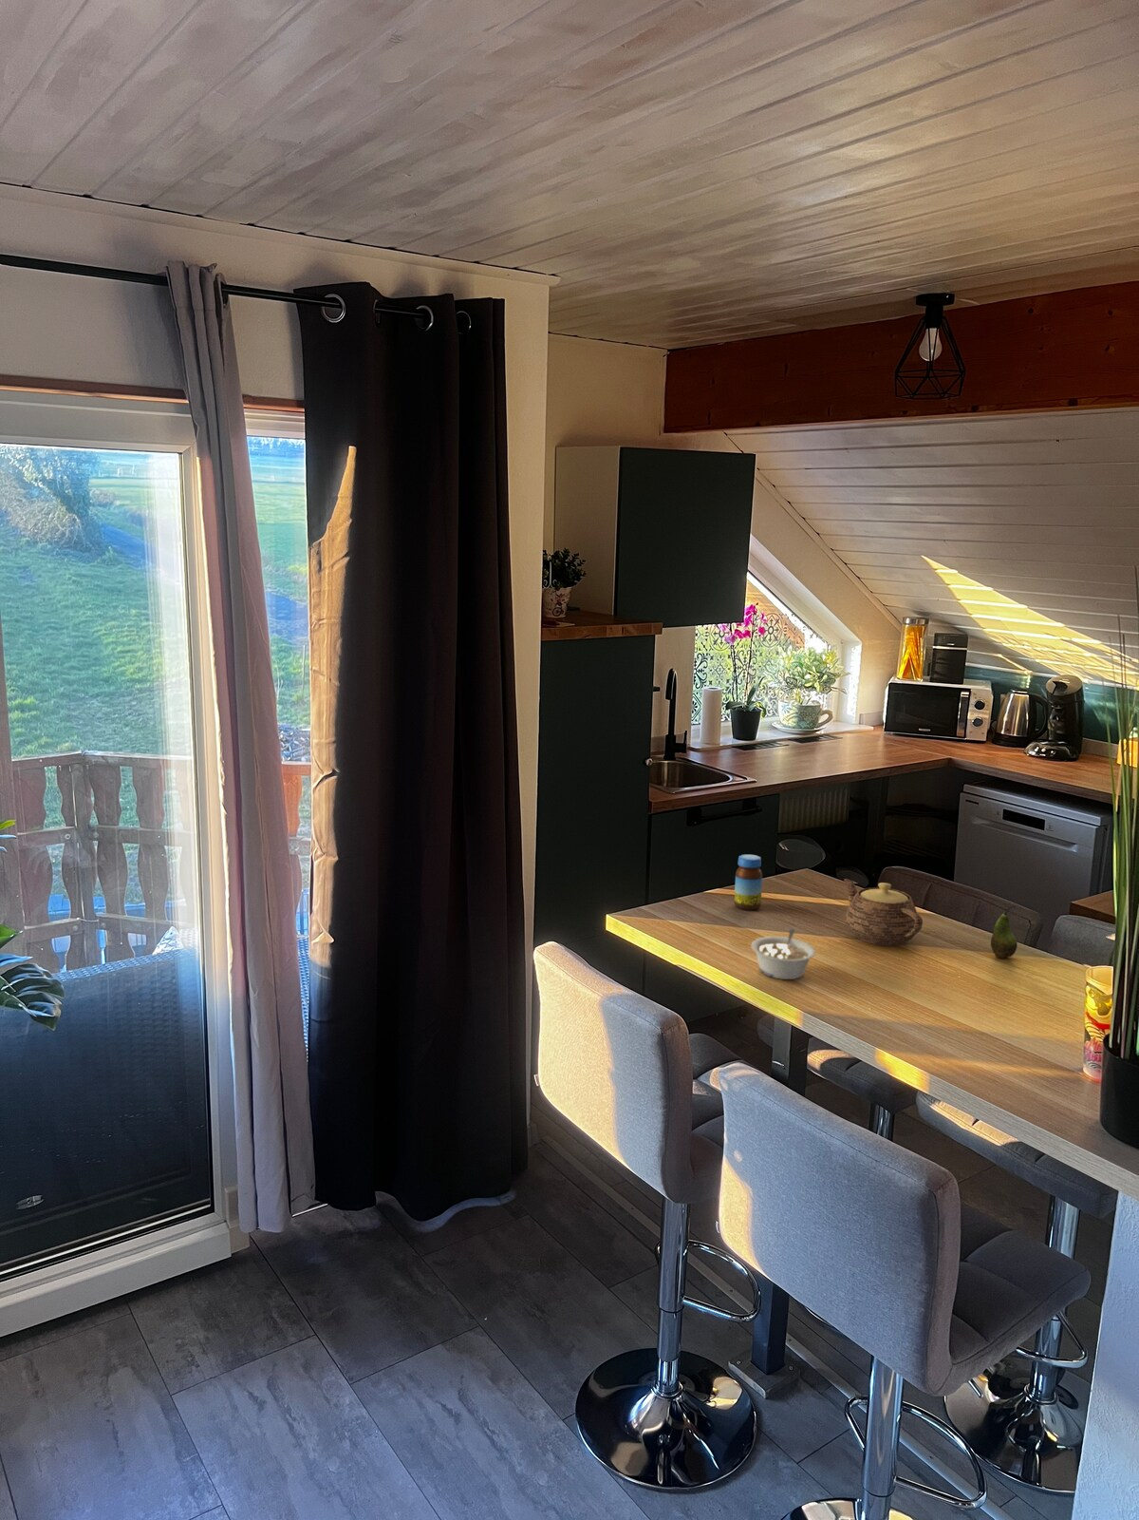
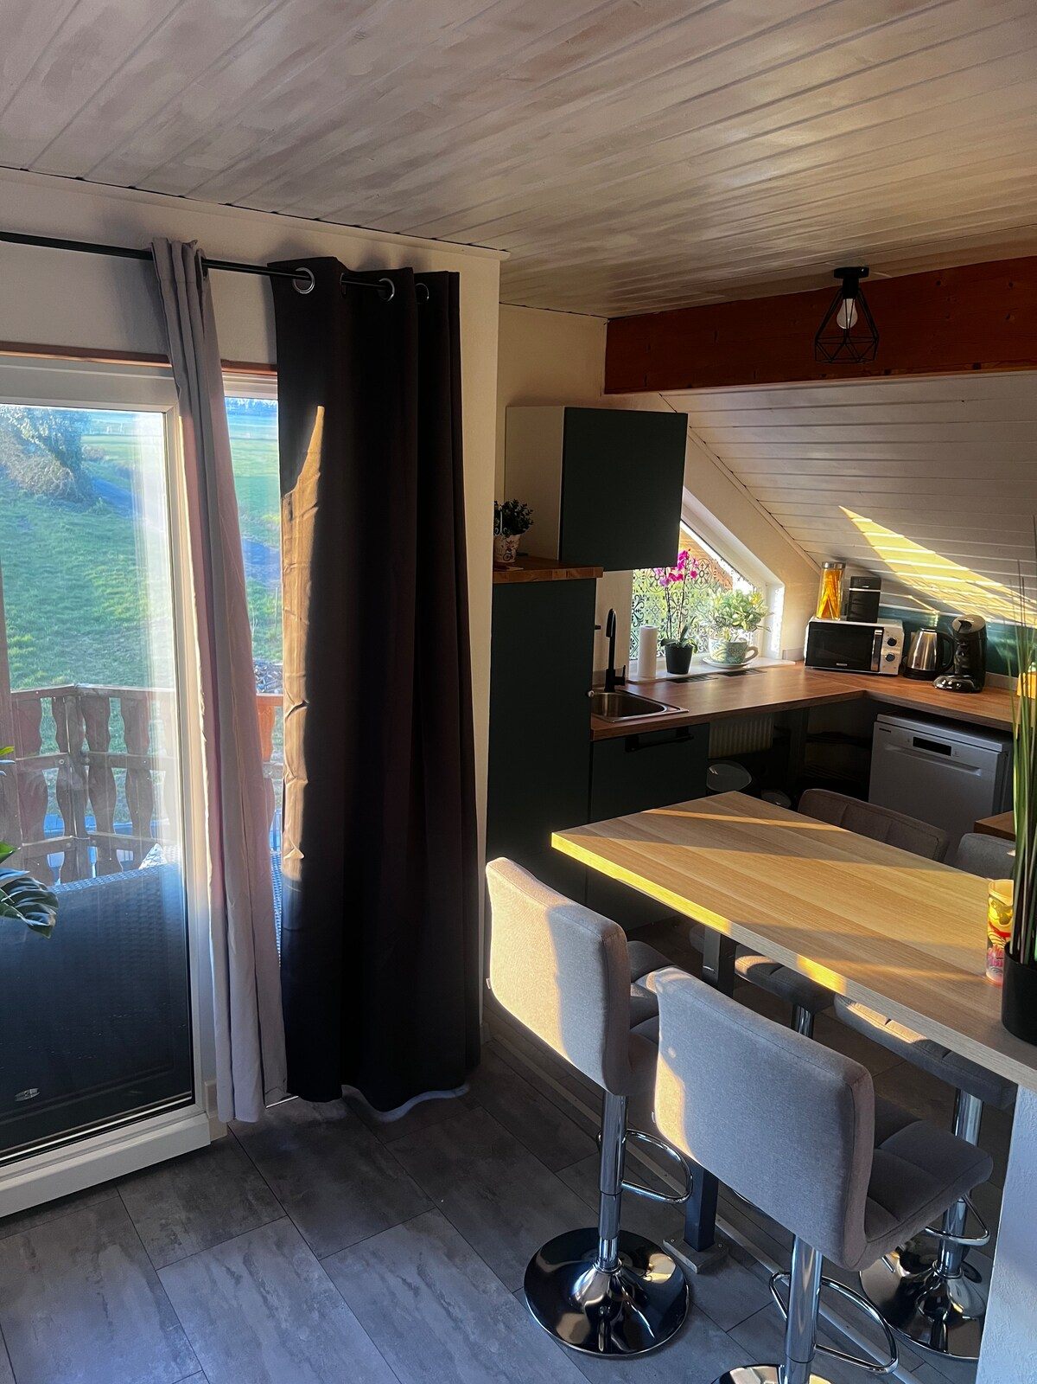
- teapot [842,877,924,947]
- jar [733,855,763,911]
- legume [751,928,816,980]
- fruit [989,905,1018,960]
